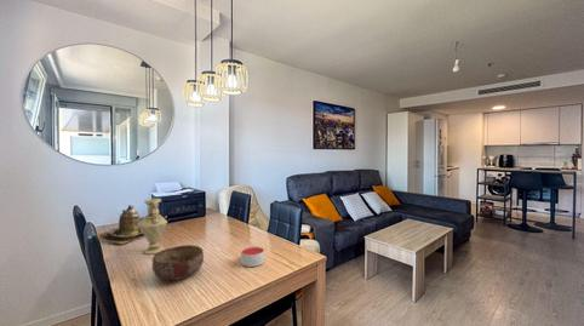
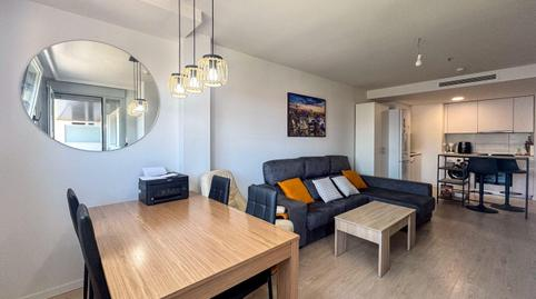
- candle [240,246,265,268]
- bowl [151,244,205,281]
- teapot [97,204,144,245]
- vase [138,198,168,256]
